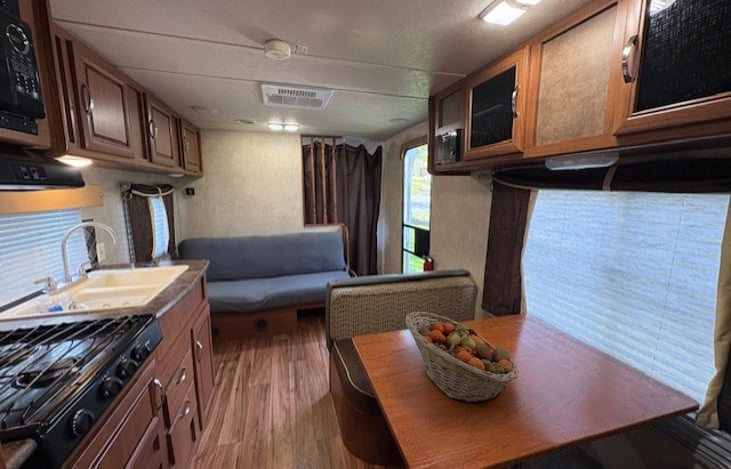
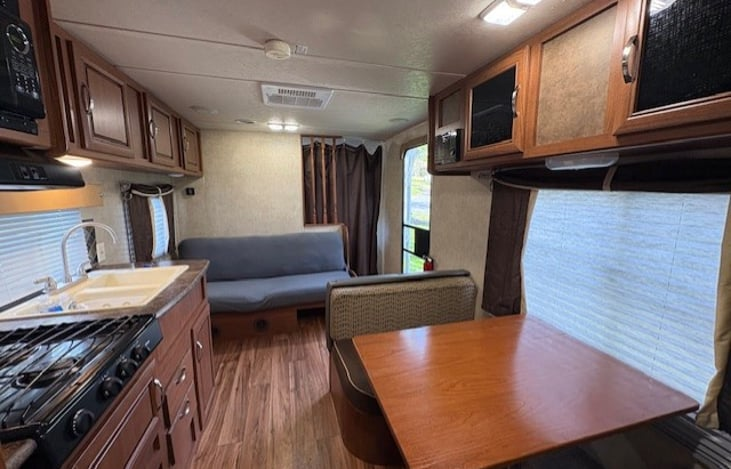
- fruit basket [405,311,520,404]
